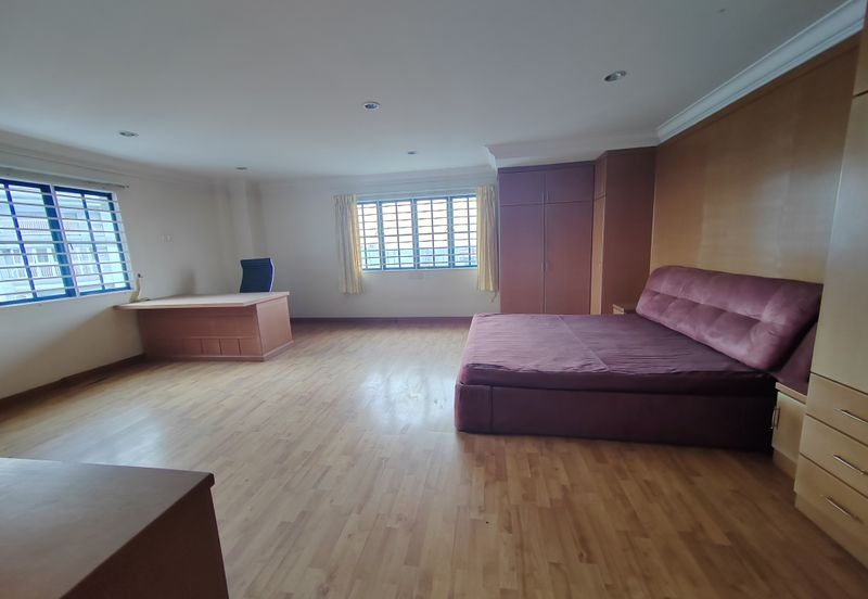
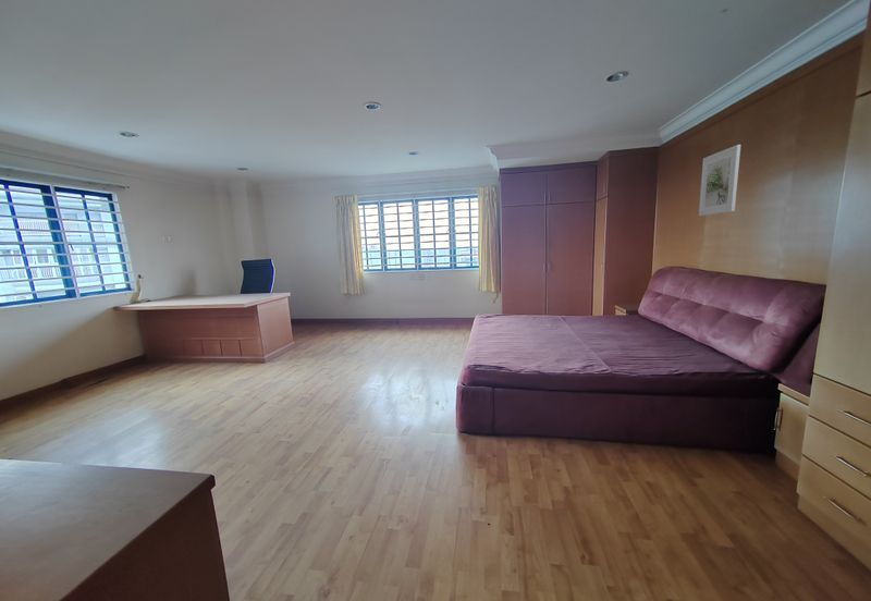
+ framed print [698,144,741,217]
